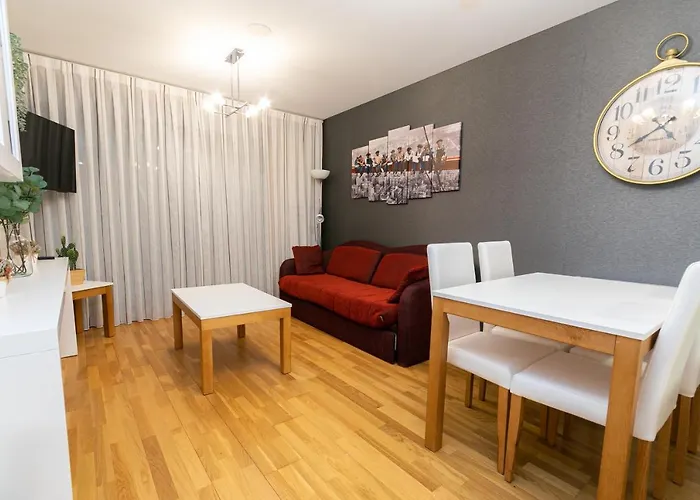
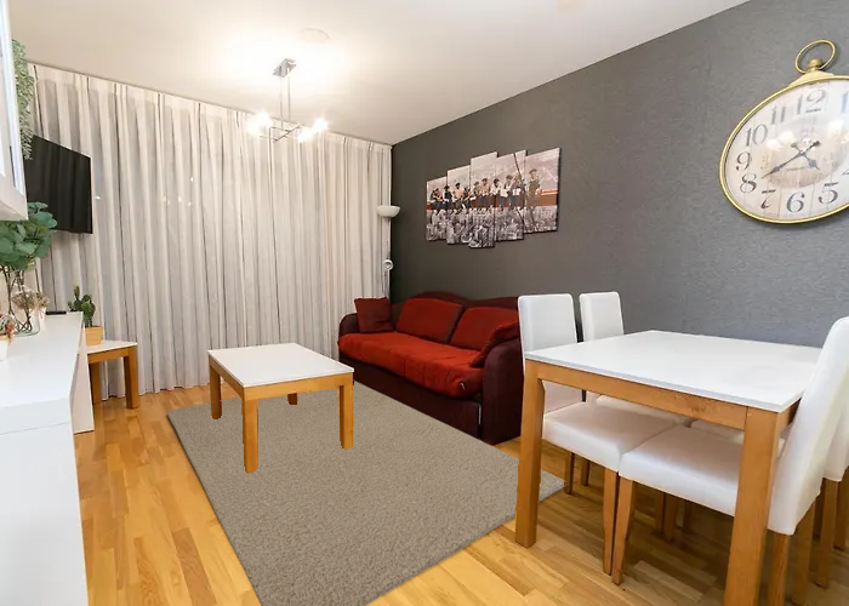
+ rug [166,379,565,606]
